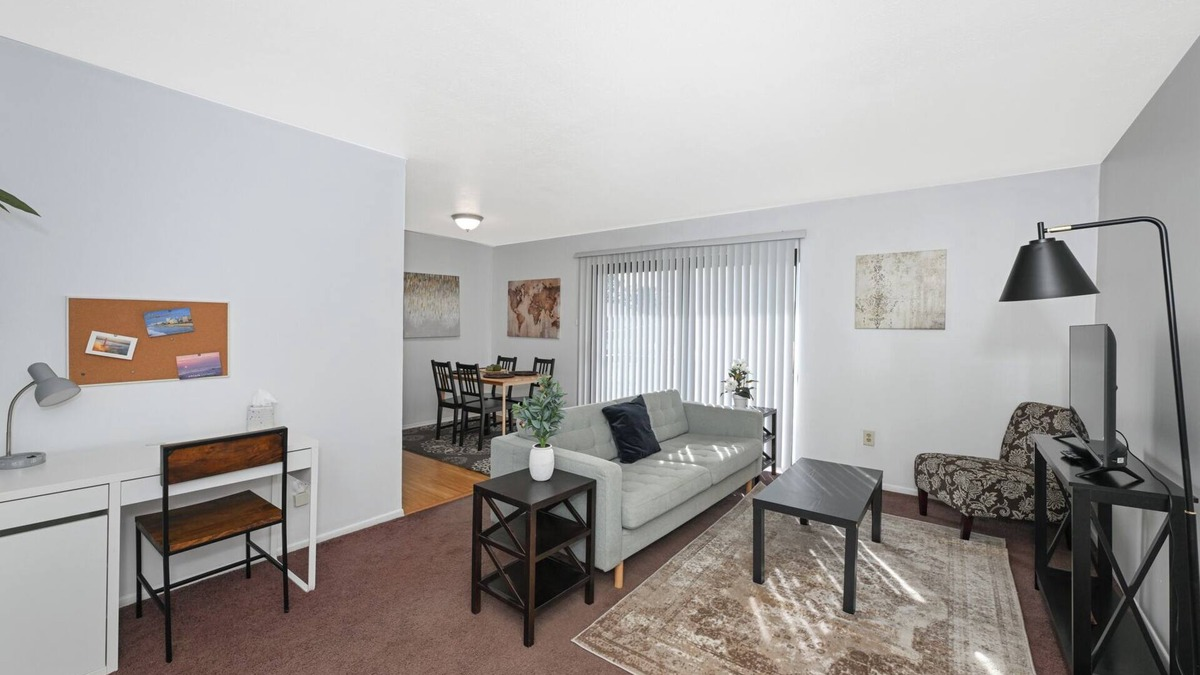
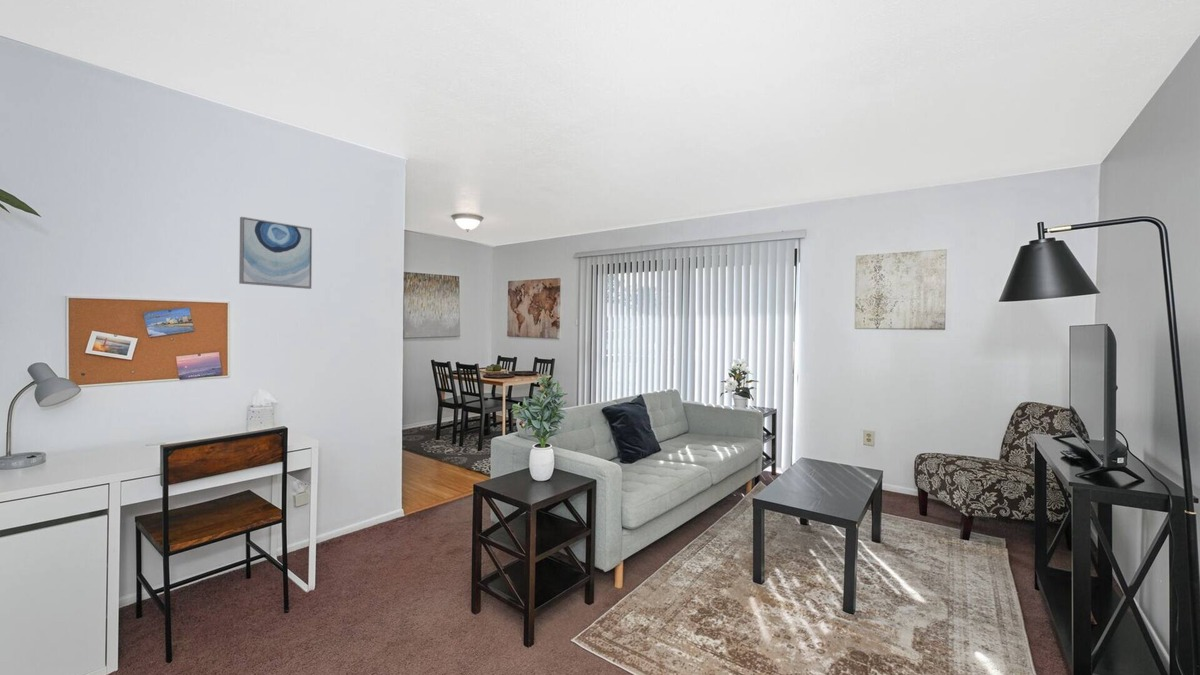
+ wall art [238,216,313,290]
